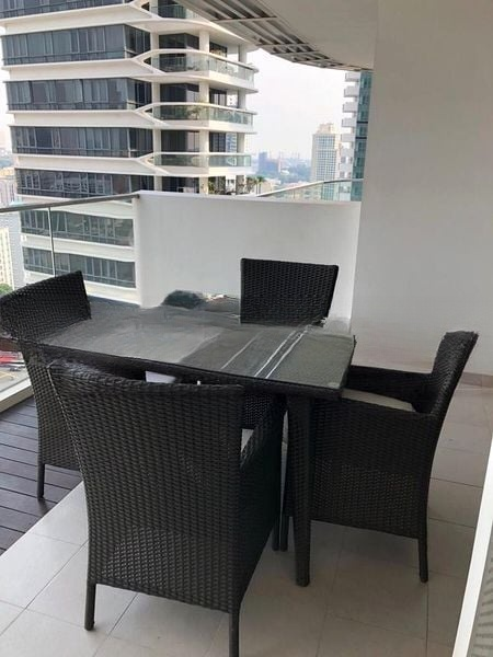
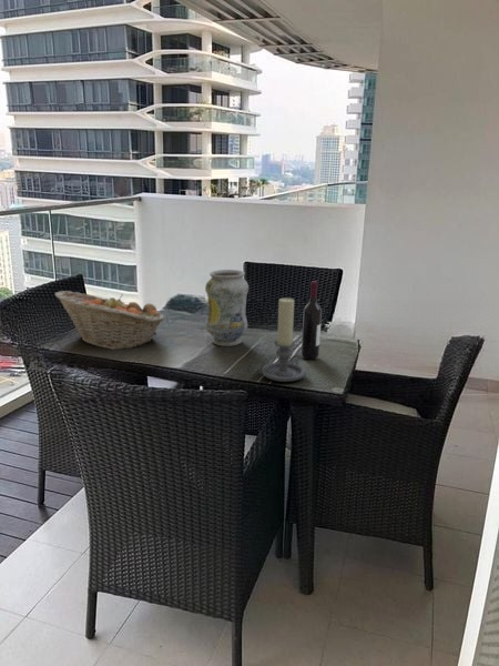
+ candle holder [261,296,306,383]
+ fruit basket [54,290,166,350]
+ wine bottle [301,280,323,361]
+ vase [204,269,249,347]
